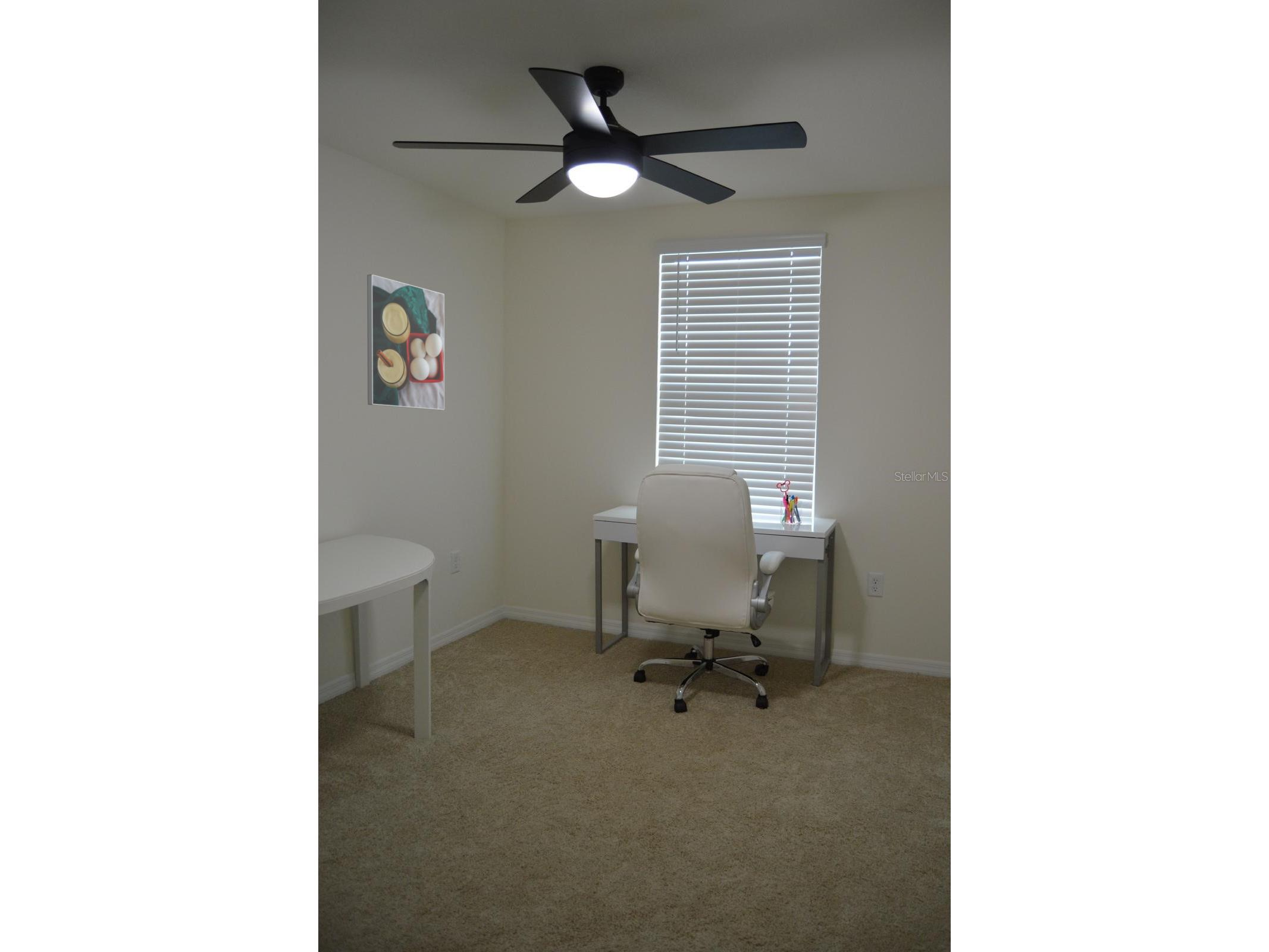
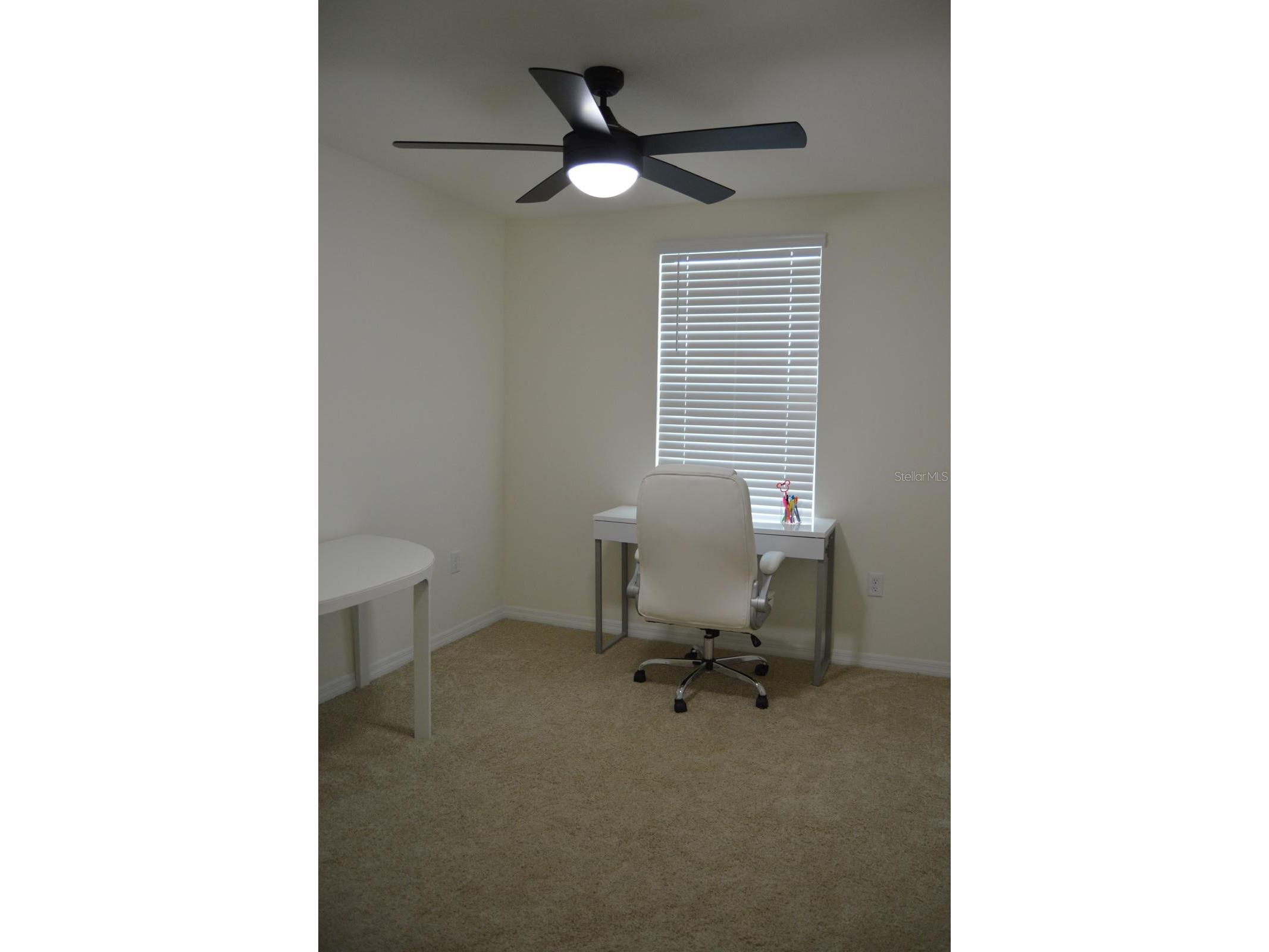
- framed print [366,274,445,411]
